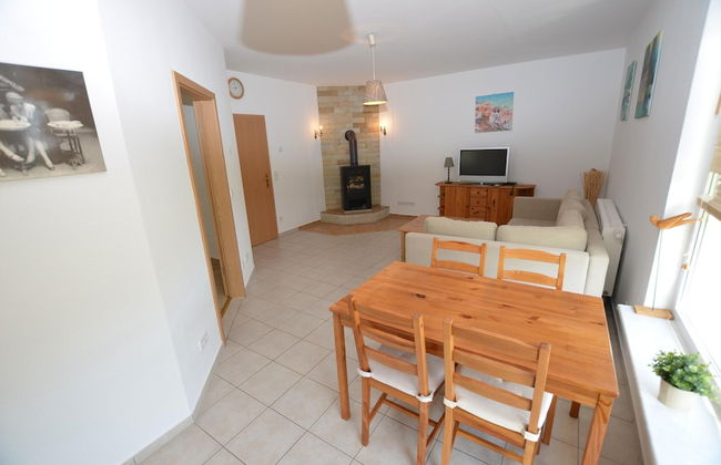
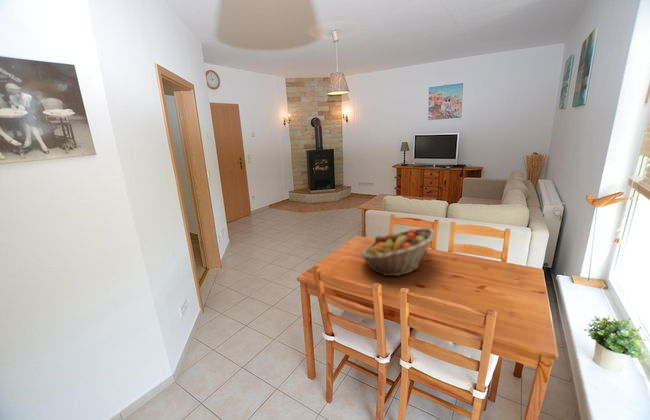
+ fruit basket [360,227,436,277]
